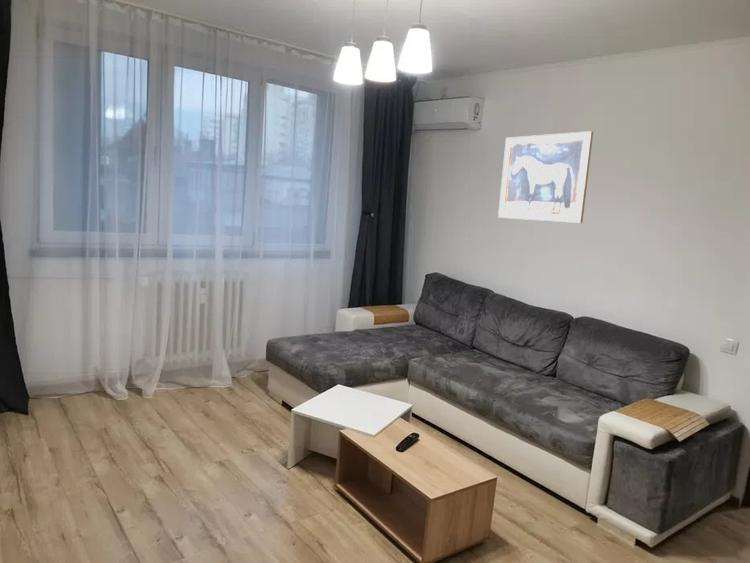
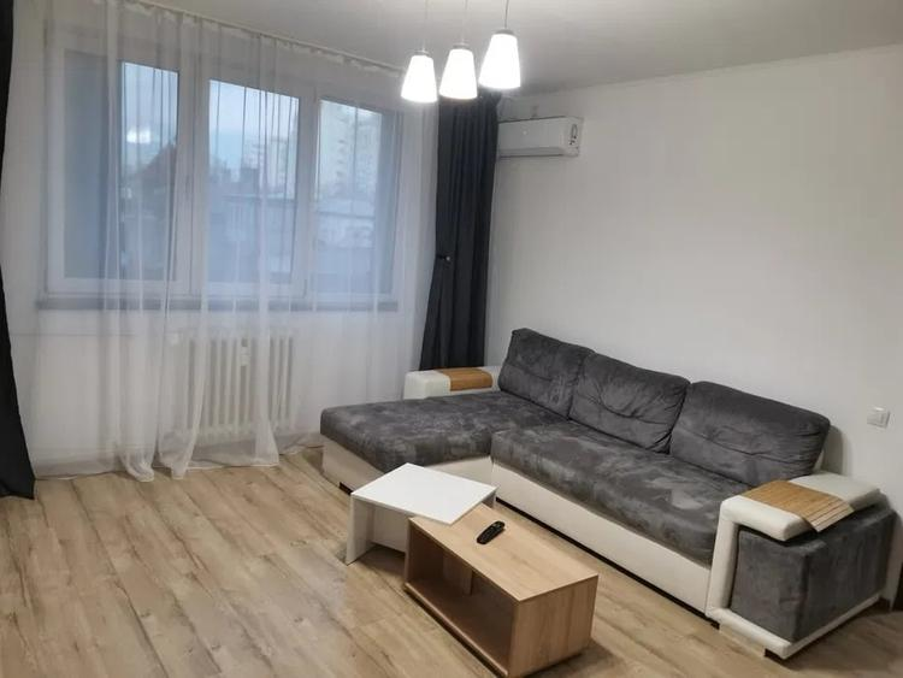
- wall art [497,130,594,224]
